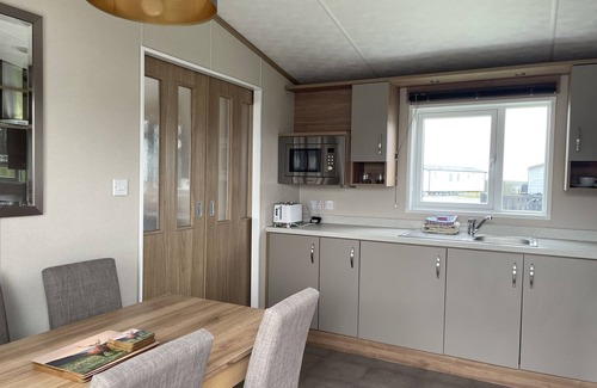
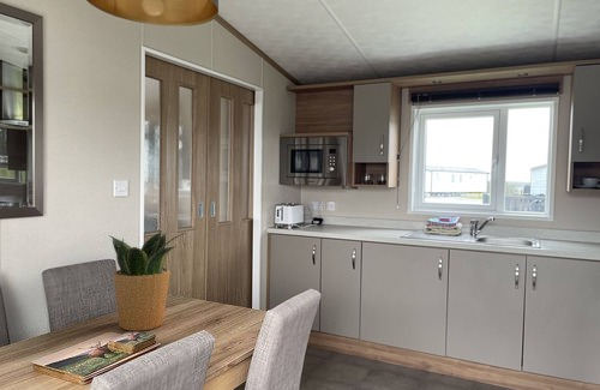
+ potted plant [108,229,187,332]
